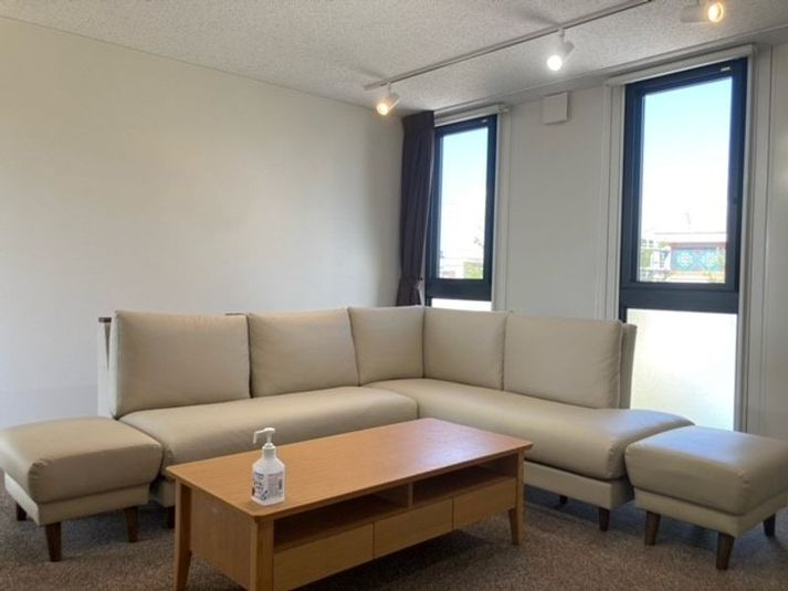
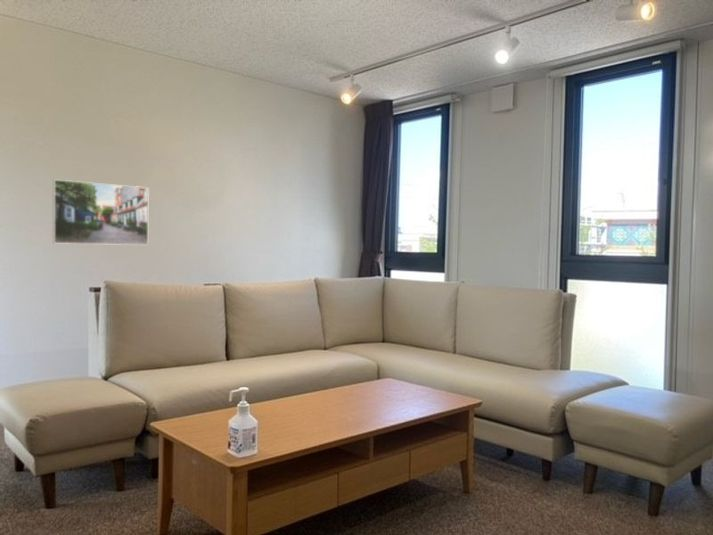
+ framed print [52,179,150,246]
